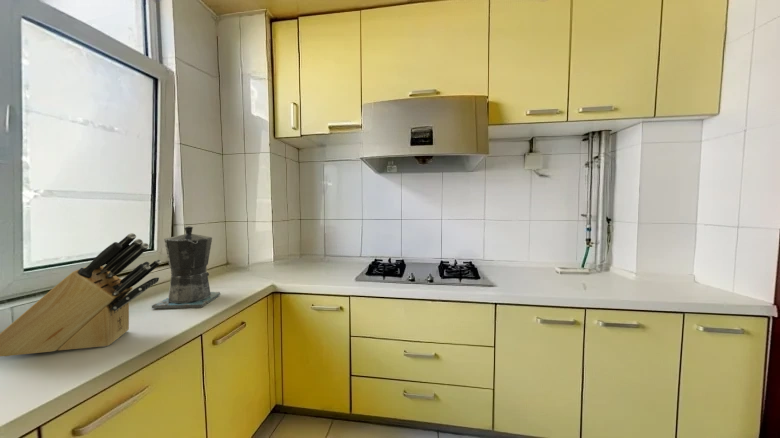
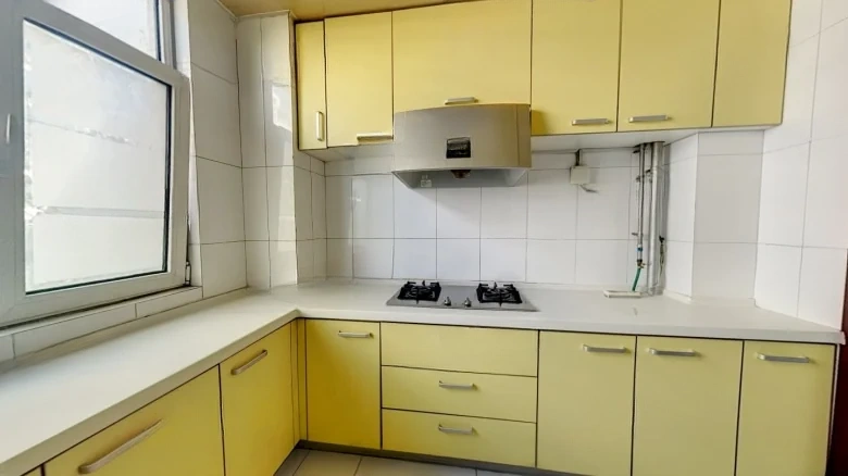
- knife block [0,232,162,357]
- coffee maker [151,225,221,309]
